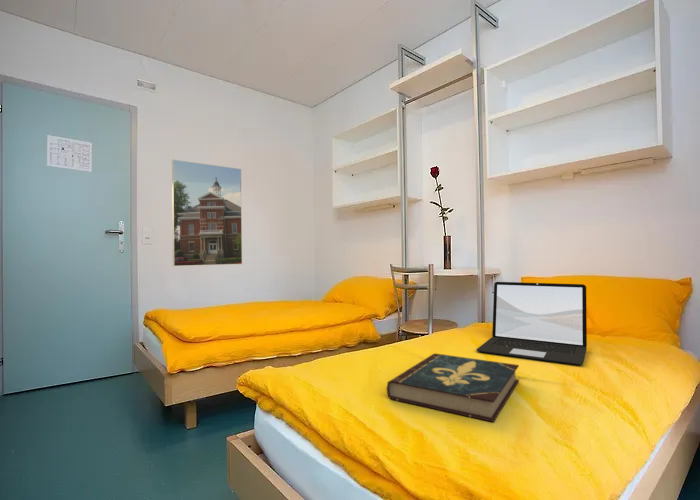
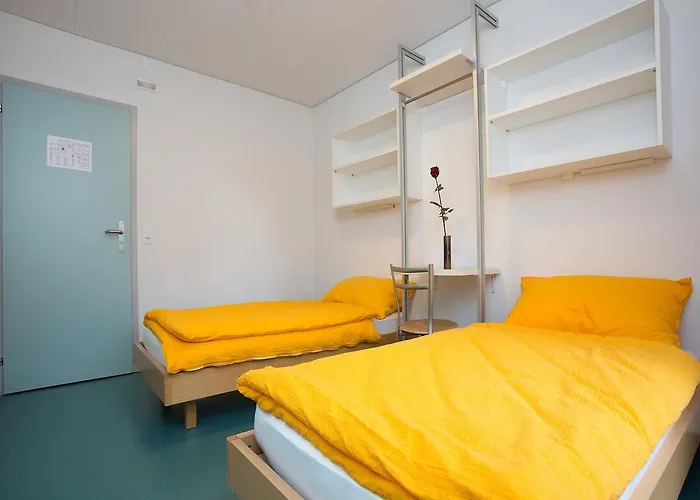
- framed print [171,159,243,267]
- book [386,352,520,423]
- laptop [475,281,588,366]
